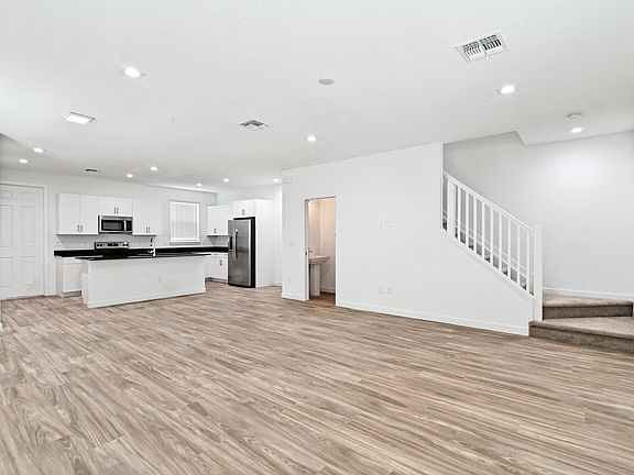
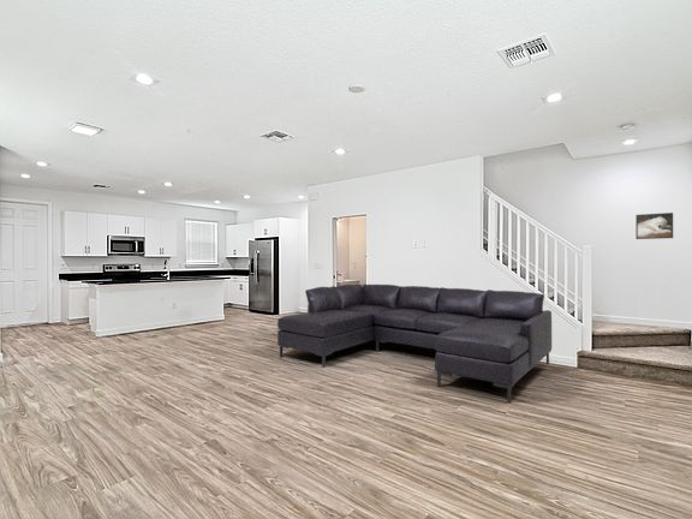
+ sofa [276,284,553,404]
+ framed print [634,211,674,240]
